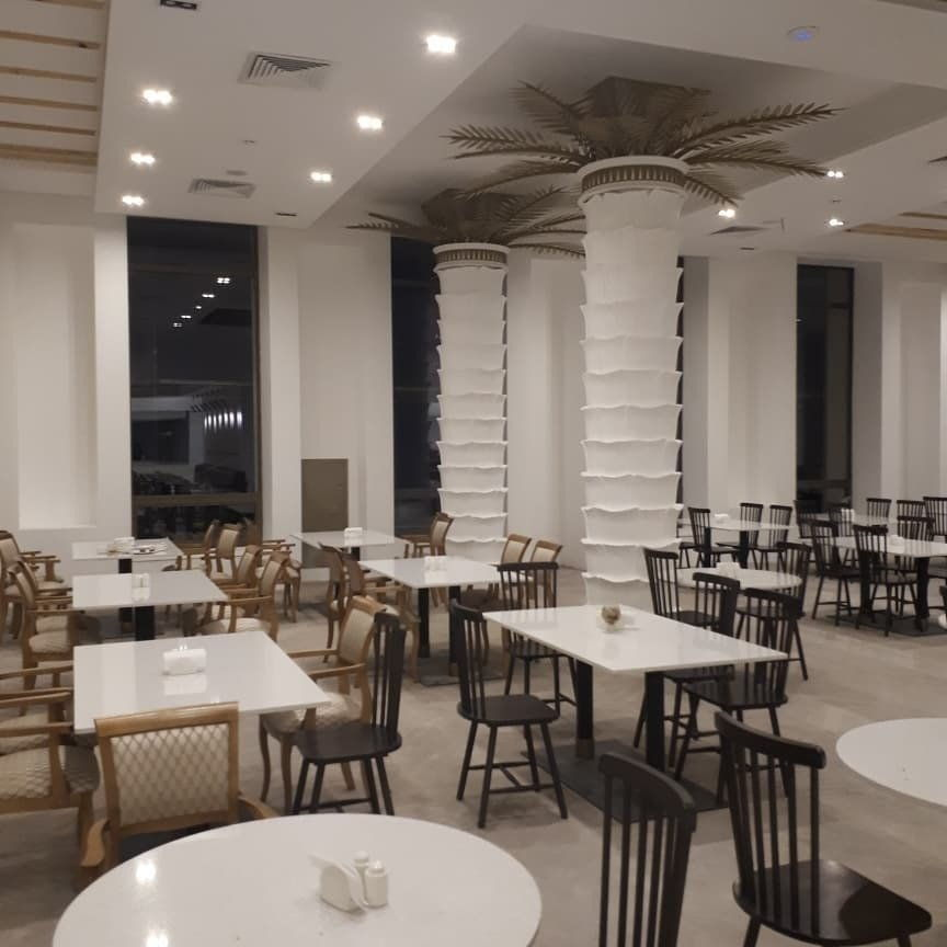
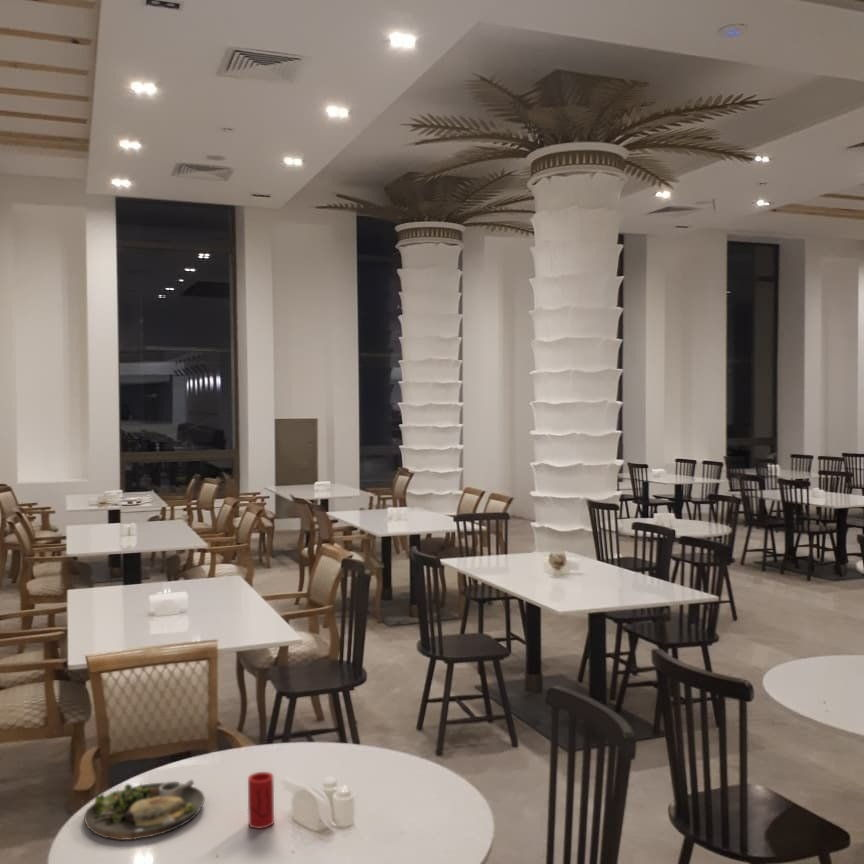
+ dinner plate [83,778,206,841]
+ cup [247,771,275,830]
